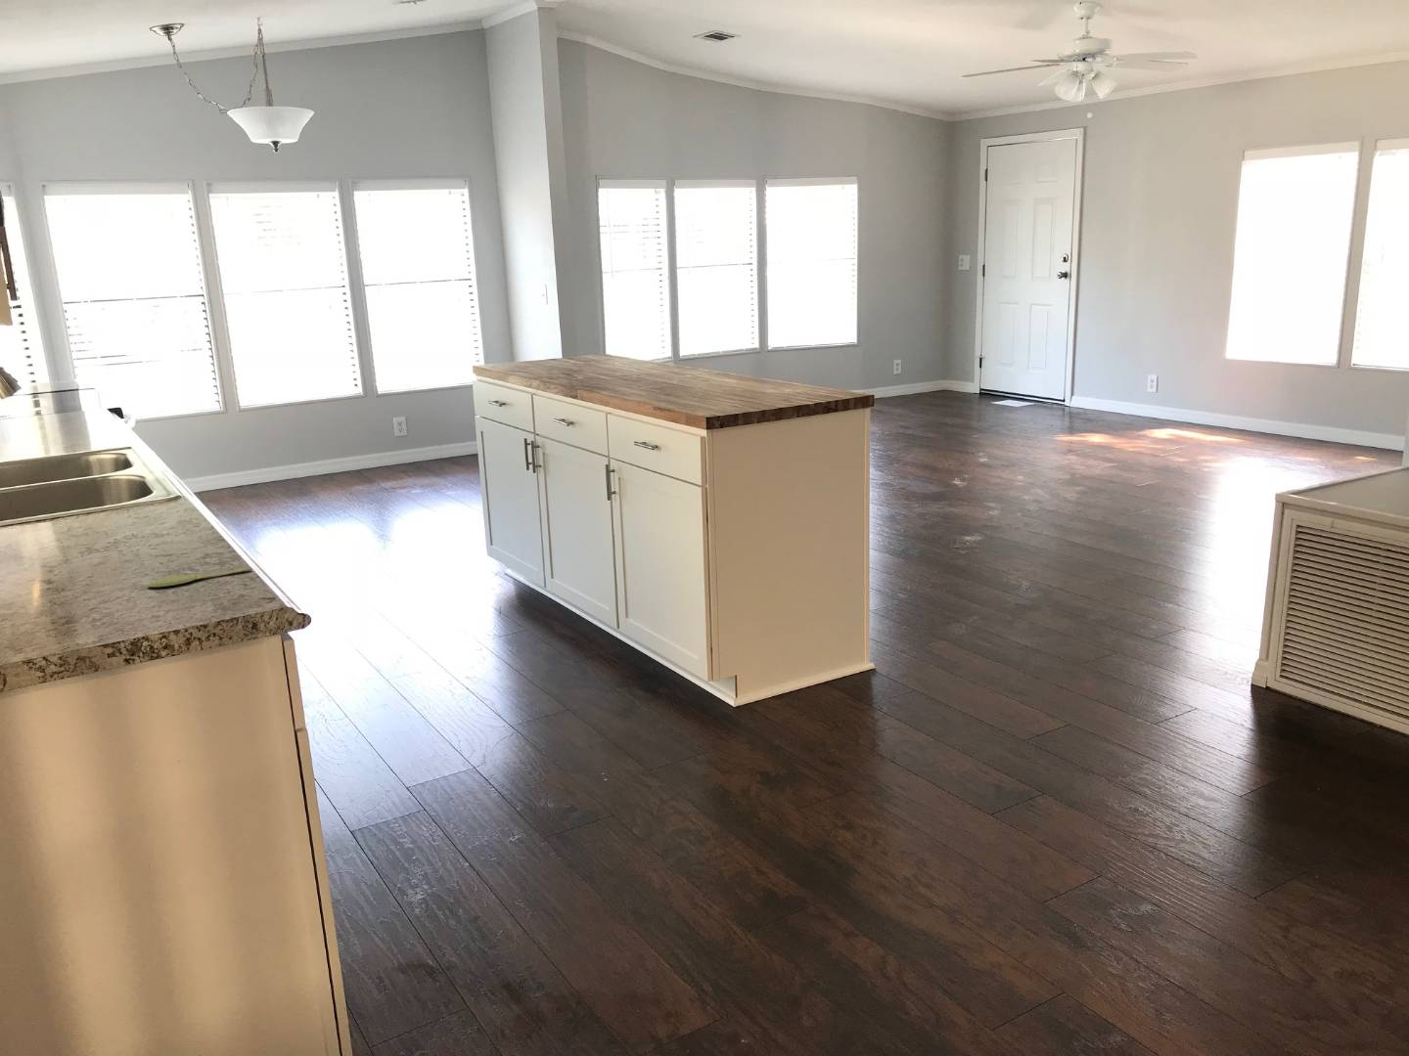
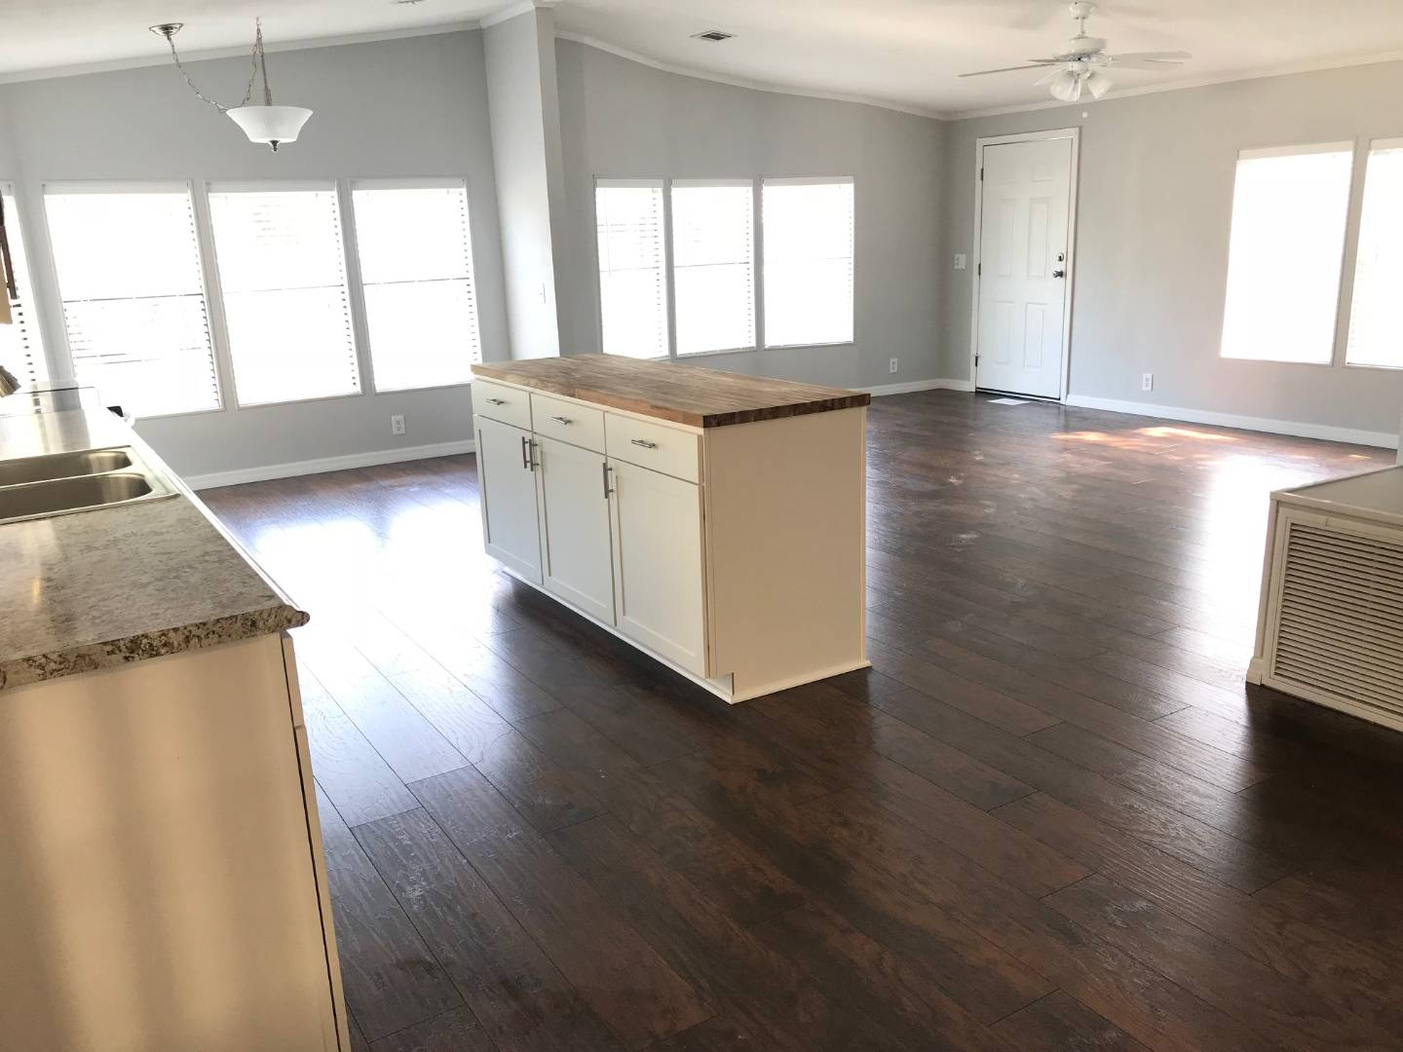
- spoon [146,567,253,588]
